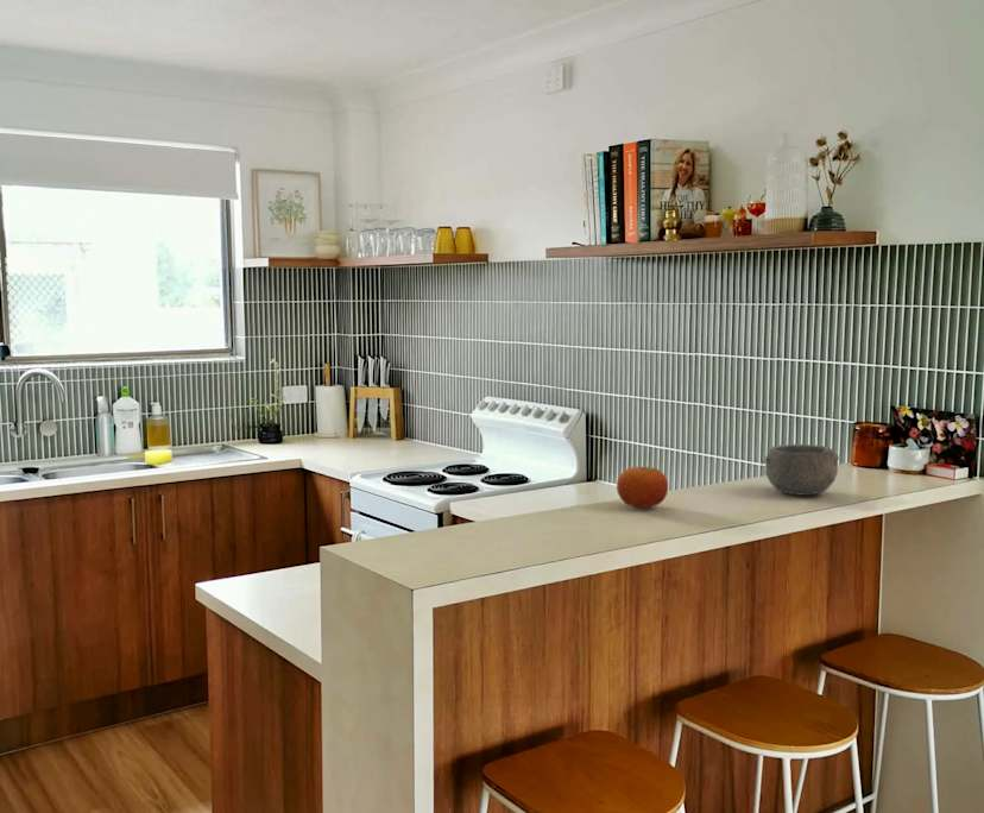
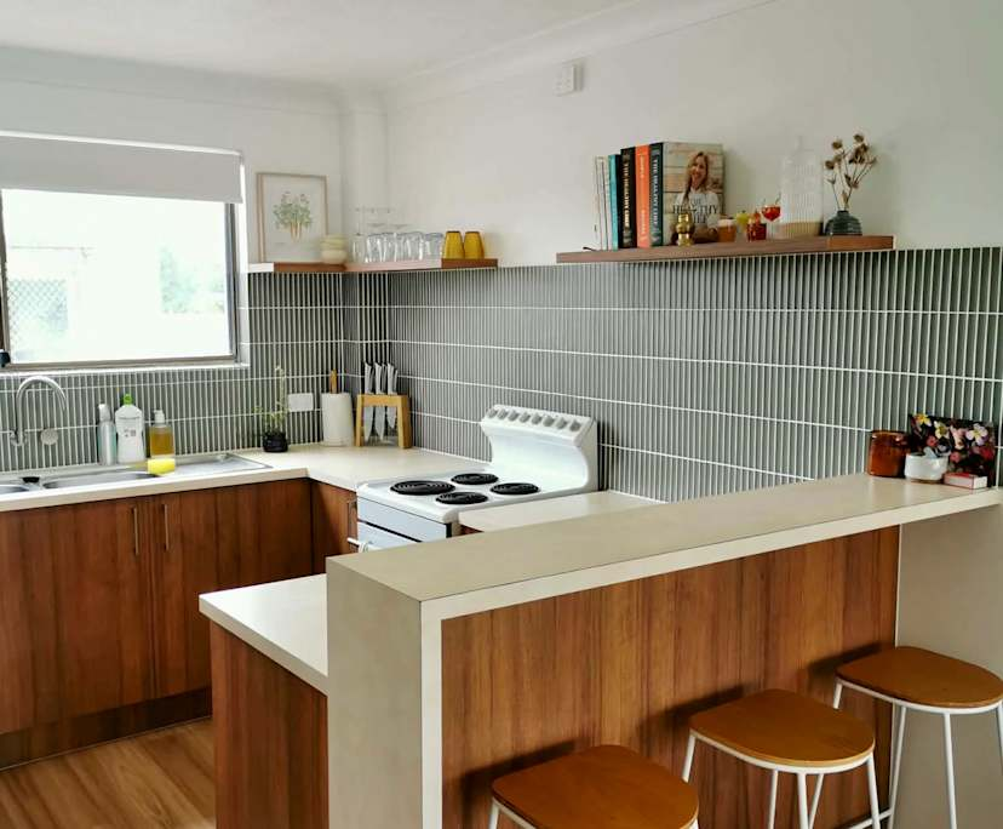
- bowl [764,443,840,496]
- fruit [616,466,669,509]
